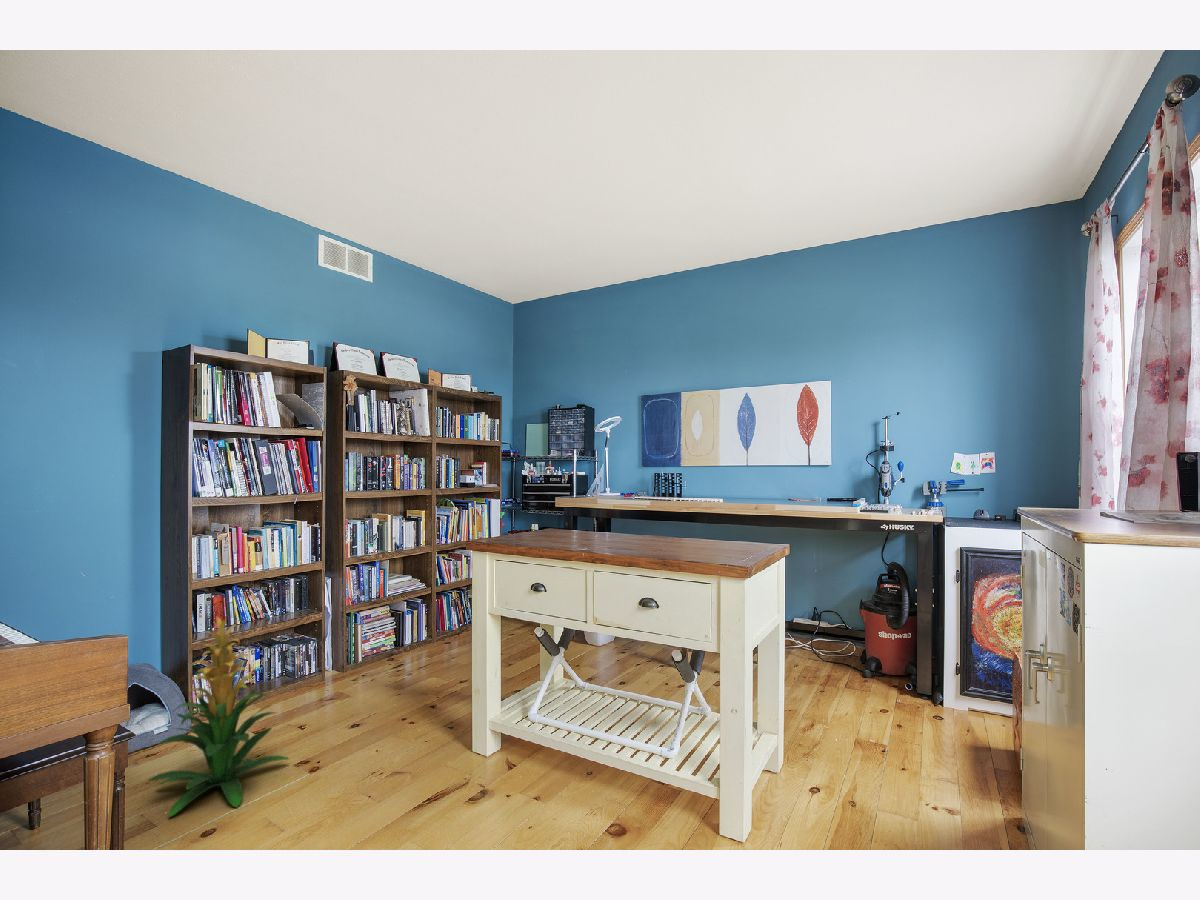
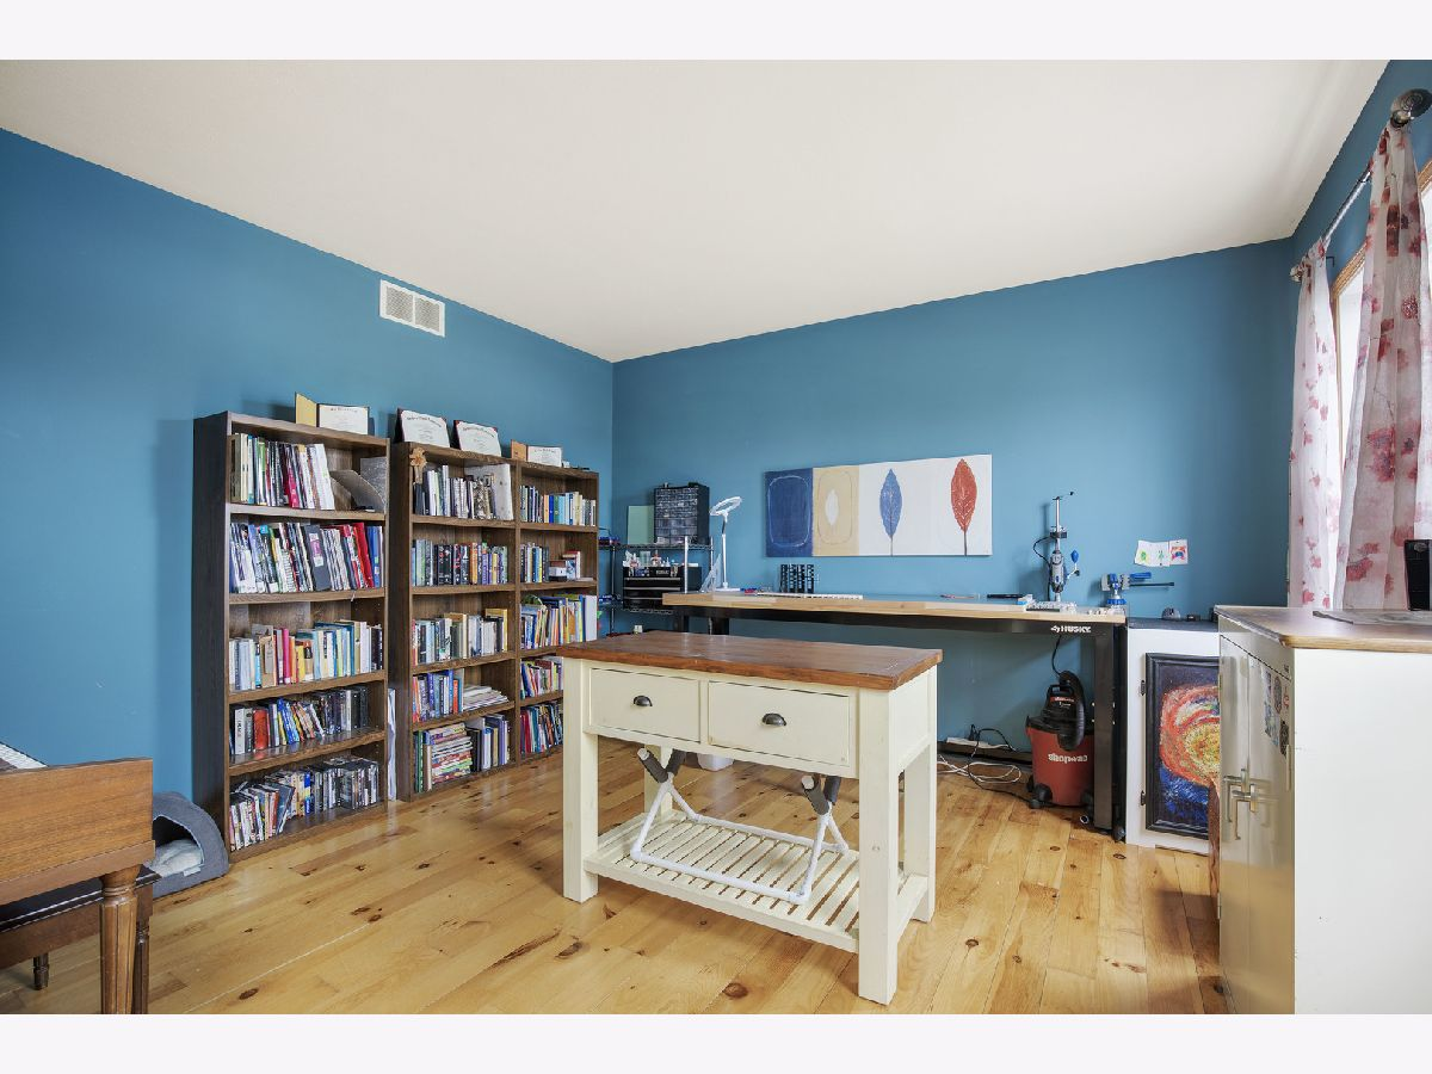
- indoor plant [147,615,291,818]
